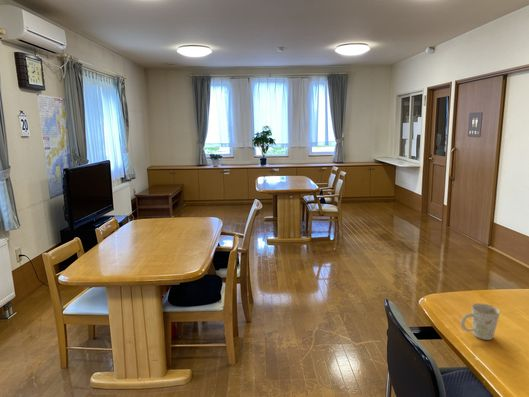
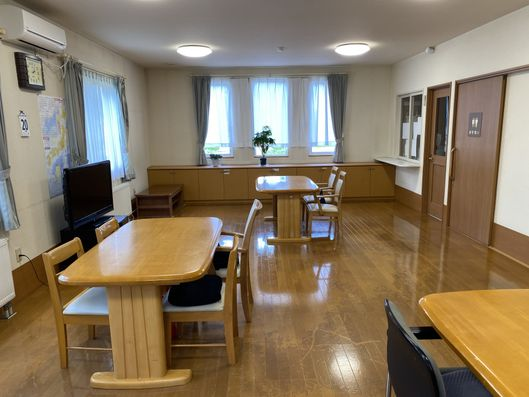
- mug [460,302,501,341]
